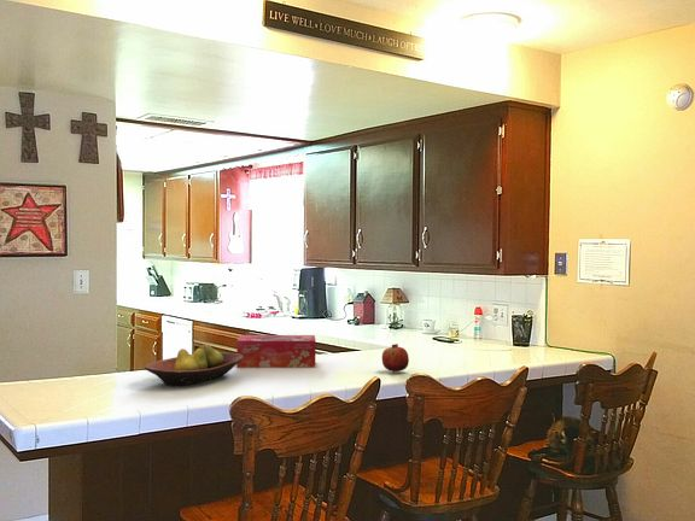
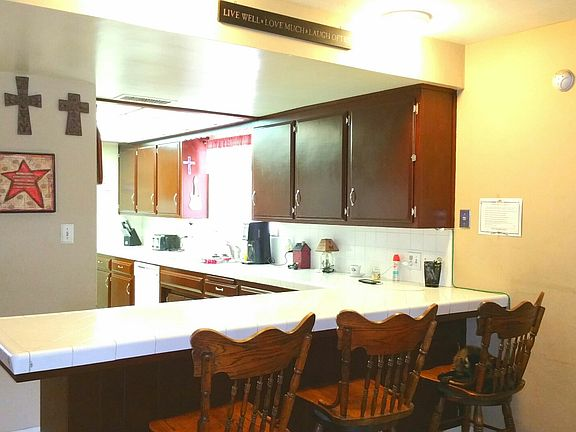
- fruit bowl [144,344,243,388]
- tissue box [235,334,317,369]
- fruit [381,343,410,373]
